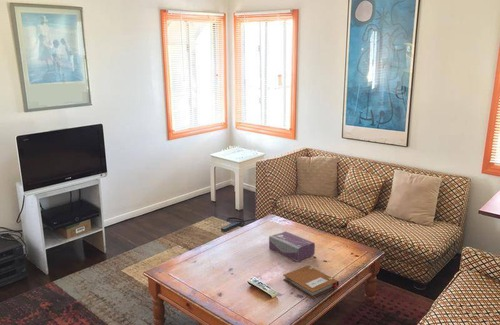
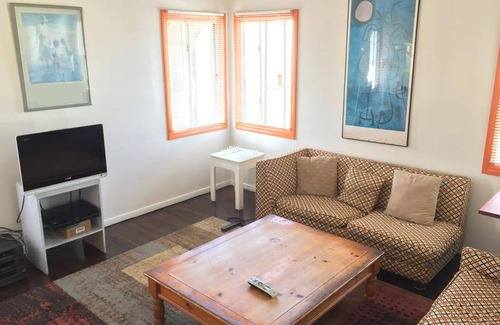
- notebook [282,265,340,299]
- tissue box [268,230,316,262]
